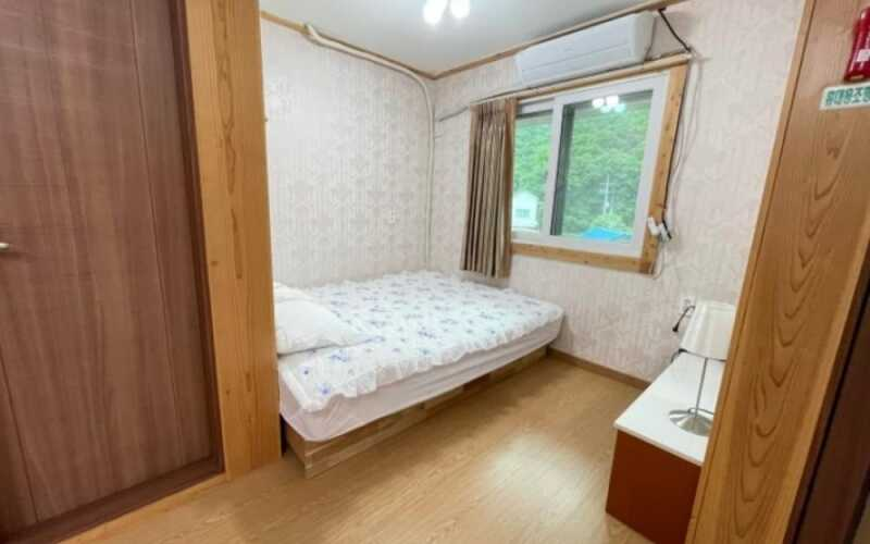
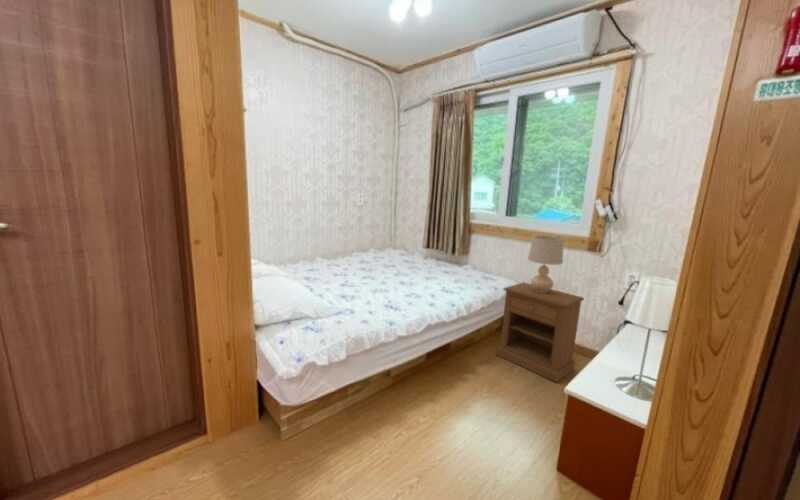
+ nightstand [495,281,585,384]
+ table lamp [527,235,564,292]
